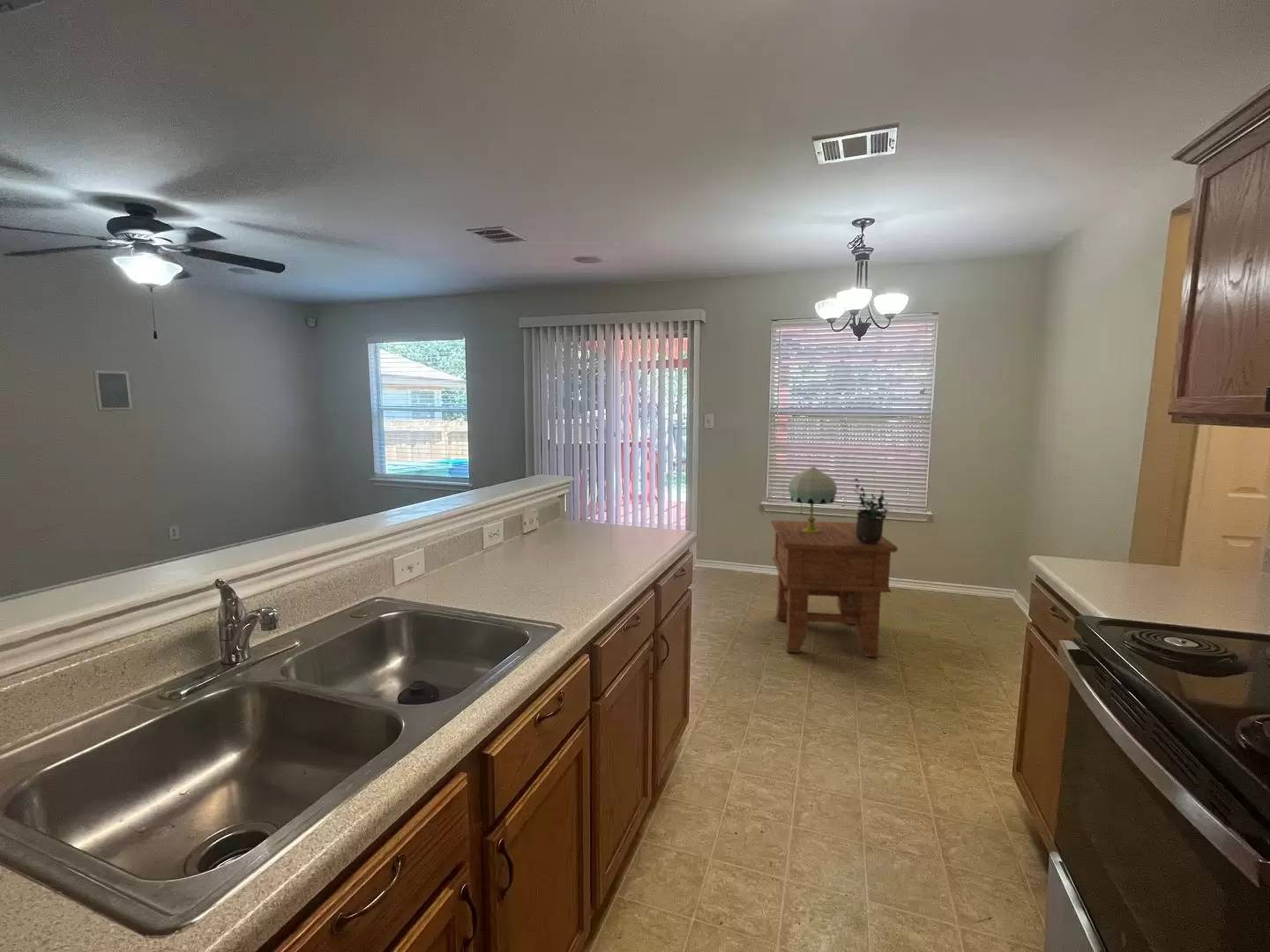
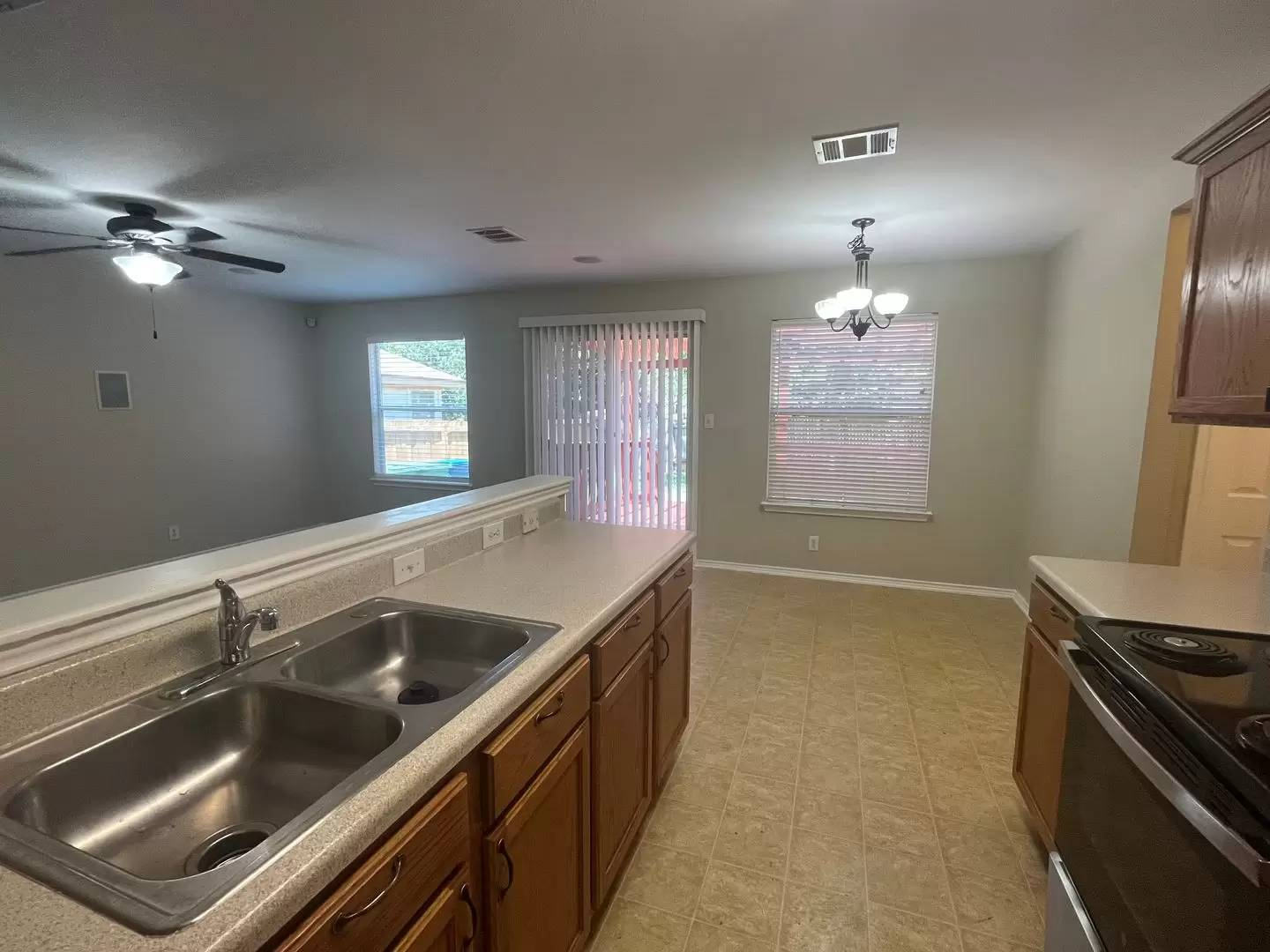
- potted plant [854,478,890,544]
- side table [770,519,899,658]
- table lamp [788,465,838,533]
